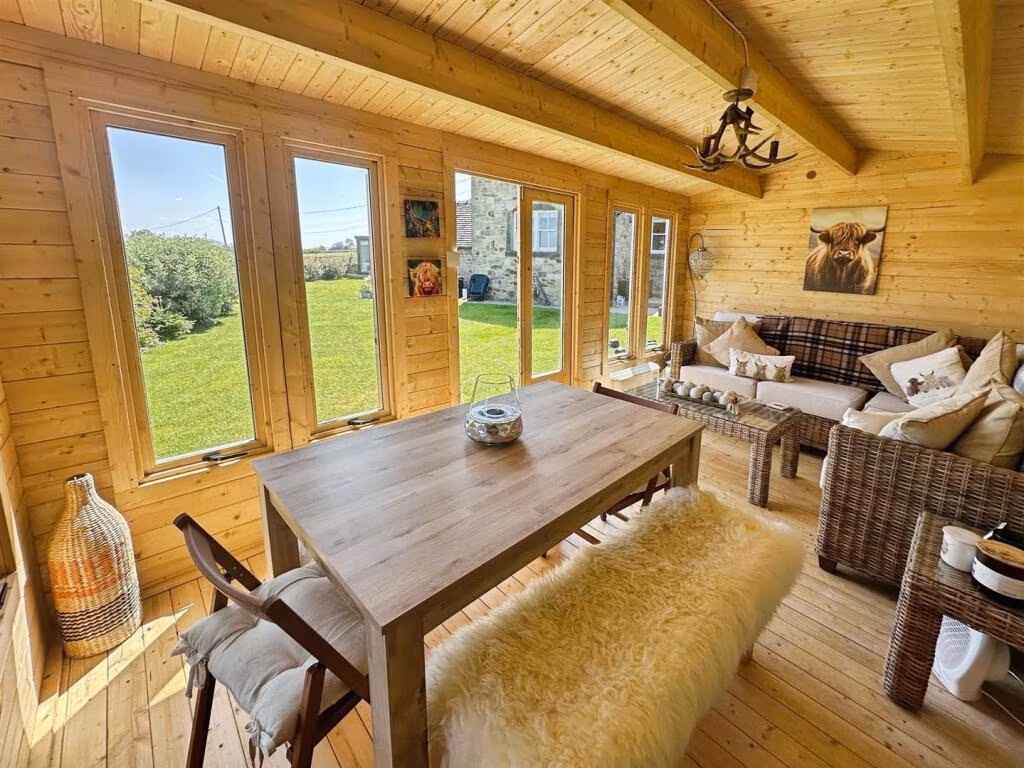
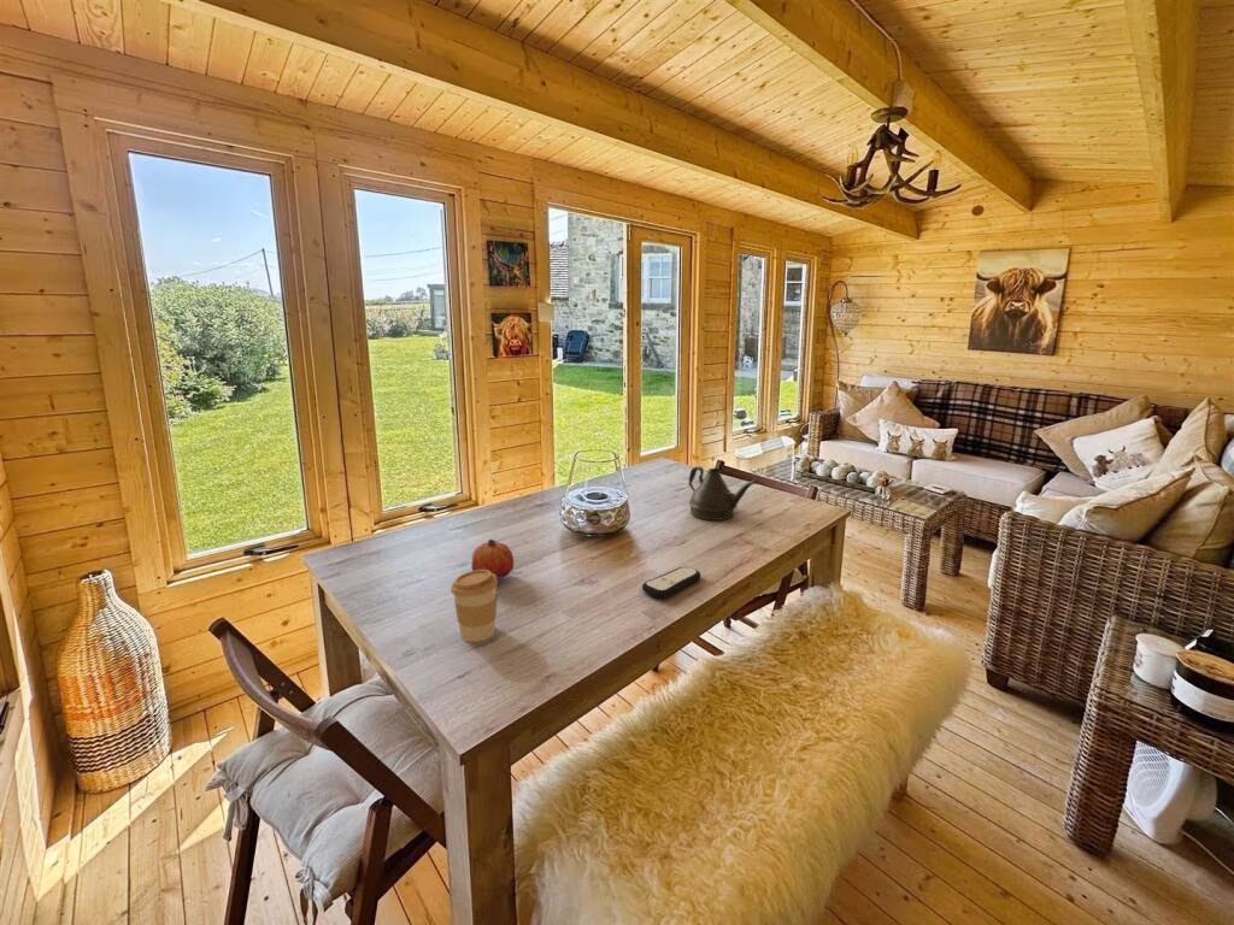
+ teapot [688,465,759,522]
+ fruit [470,538,515,579]
+ coffee cup [449,570,499,643]
+ remote control [641,566,701,600]
